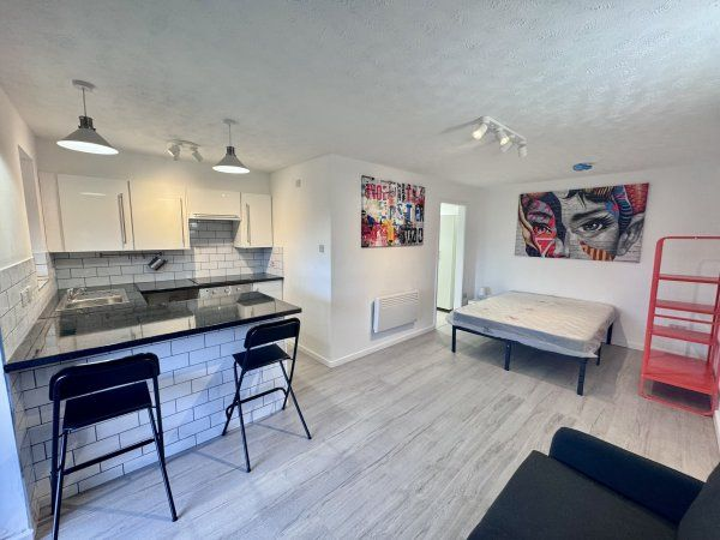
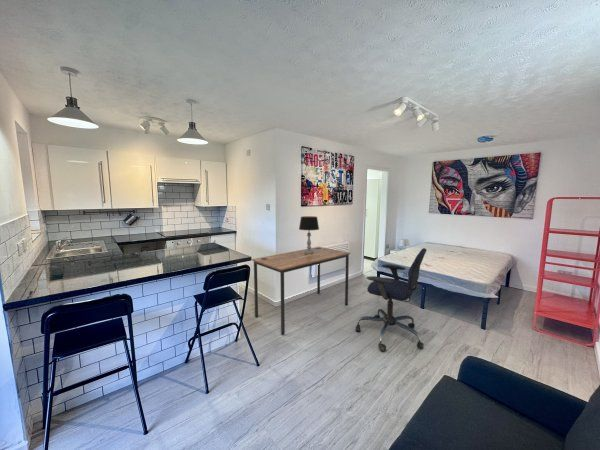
+ desk [251,246,351,335]
+ table lamp [298,215,320,254]
+ office chair [355,247,428,352]
